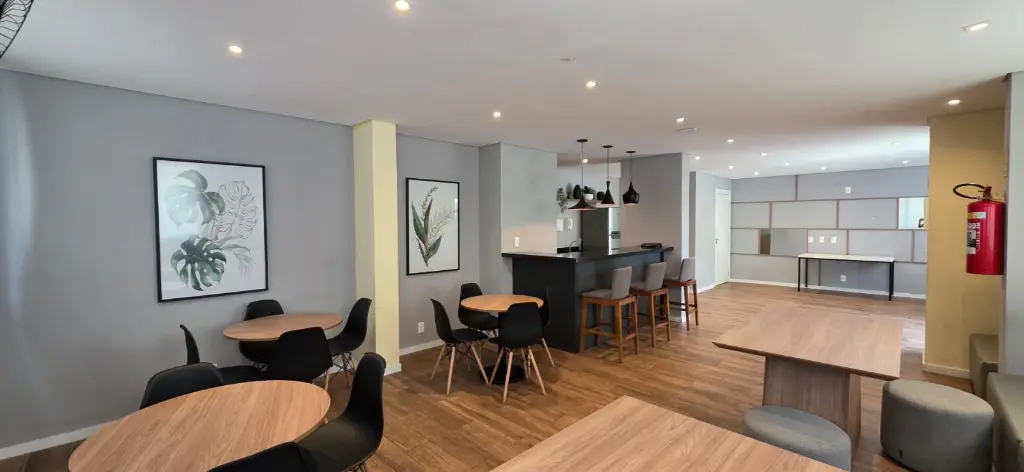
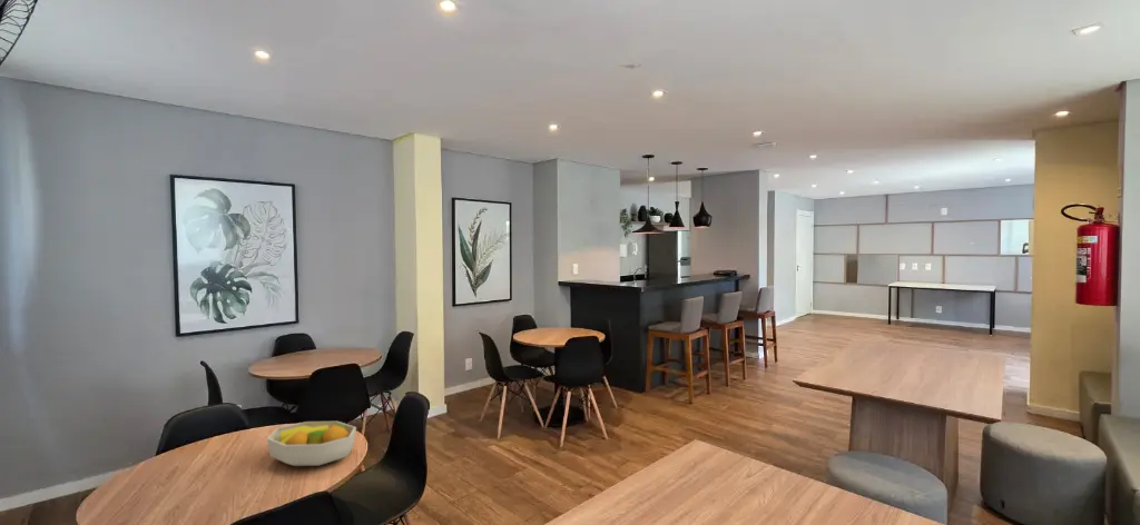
+ fruit bowl [266,420,357,467]
